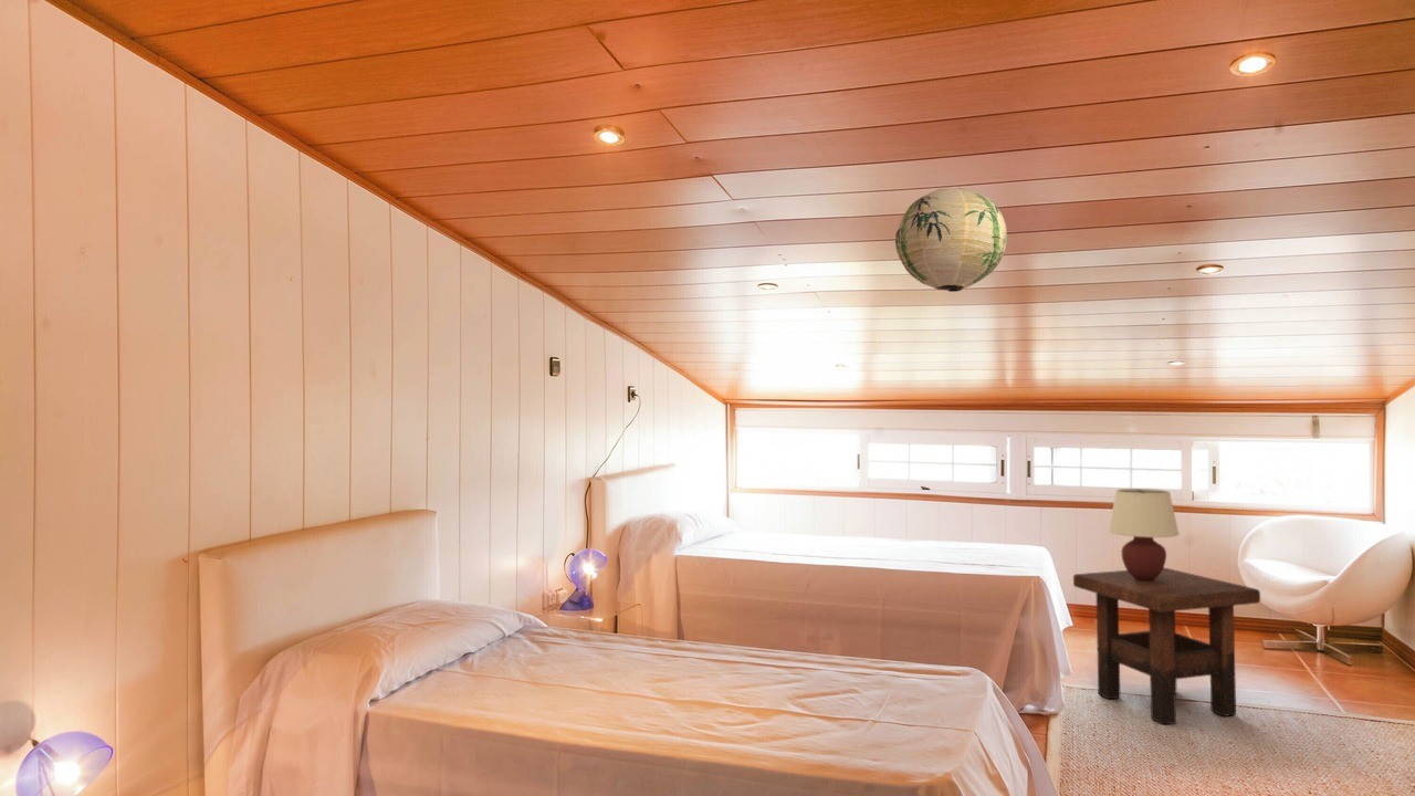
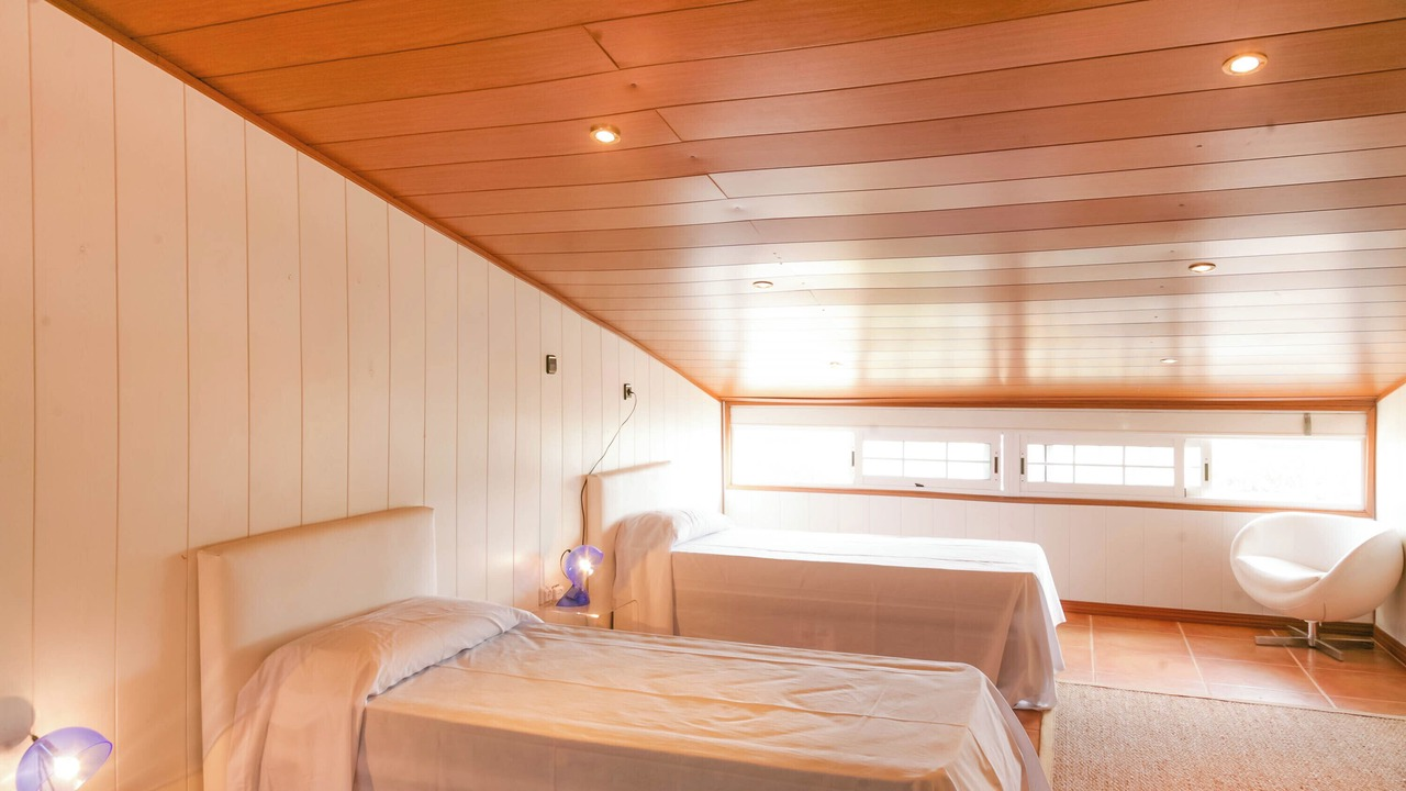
- table lamp [1108,488,1181,580]
- side table [1072,566,1261,725]
- paper lantern [894,187,1008,293]
